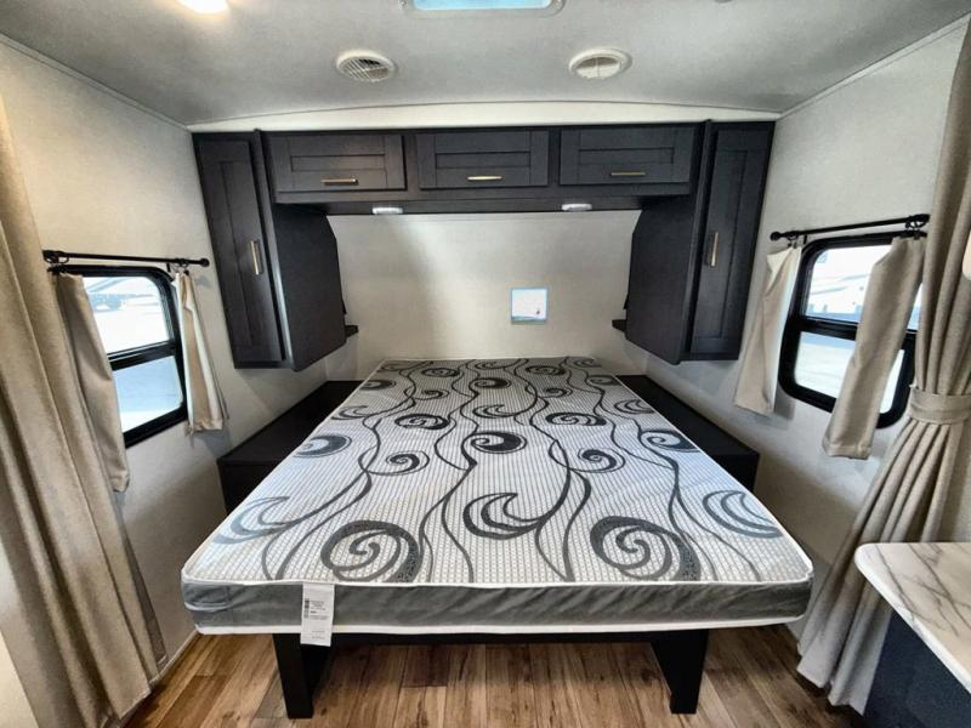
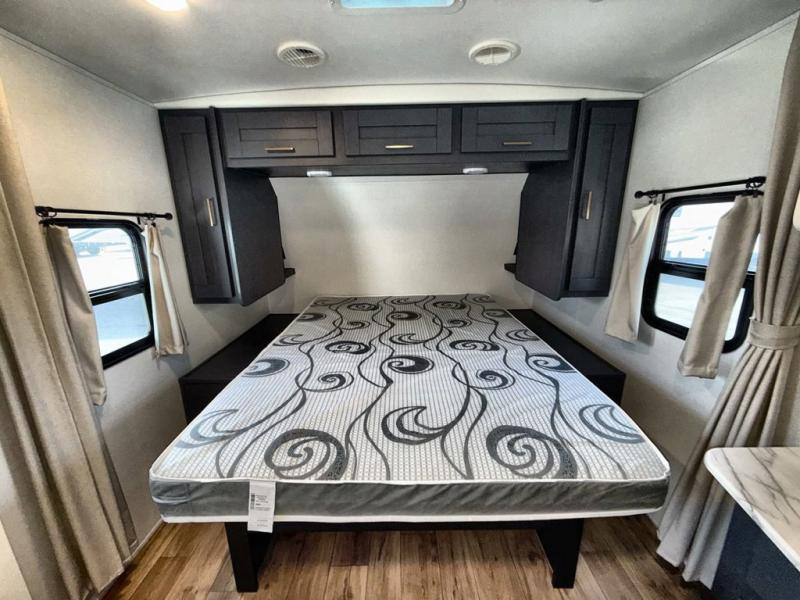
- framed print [510,286,549,326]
